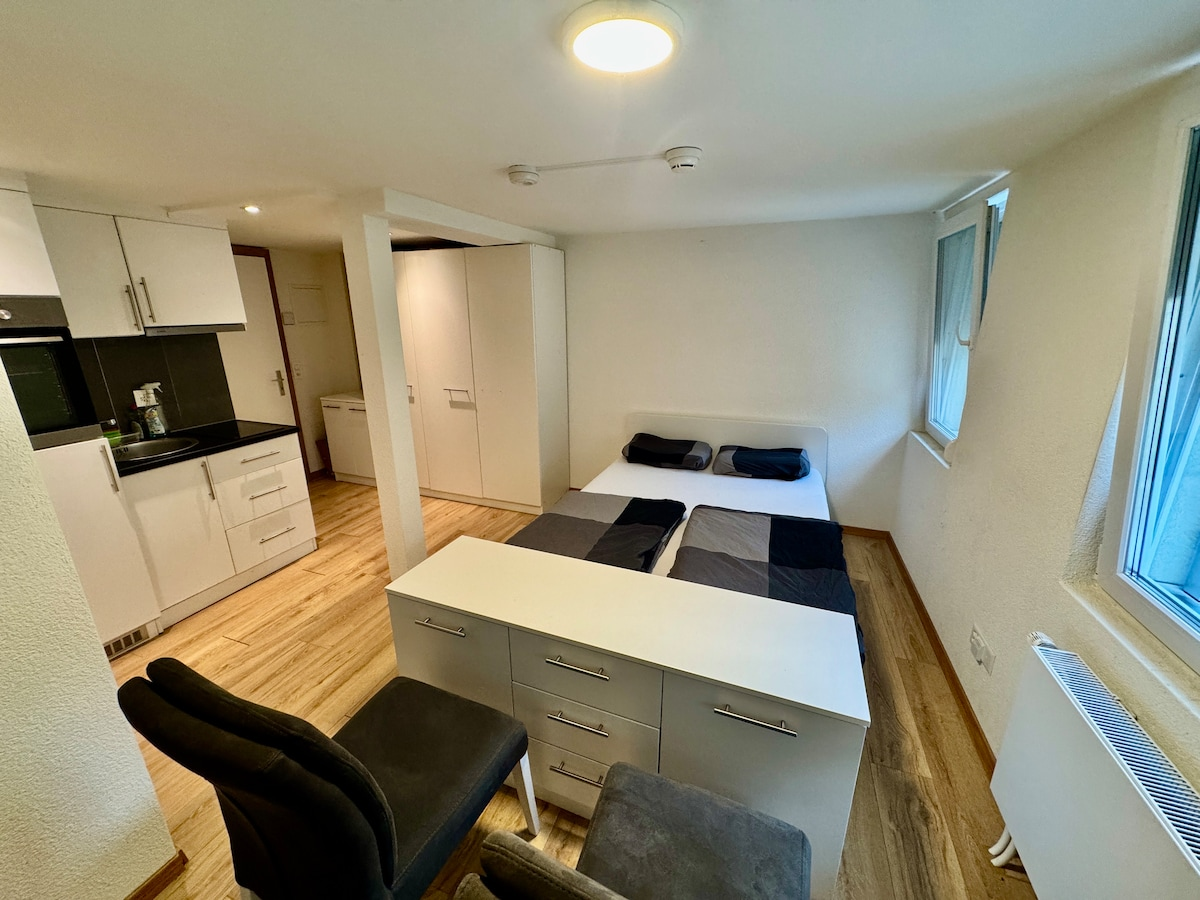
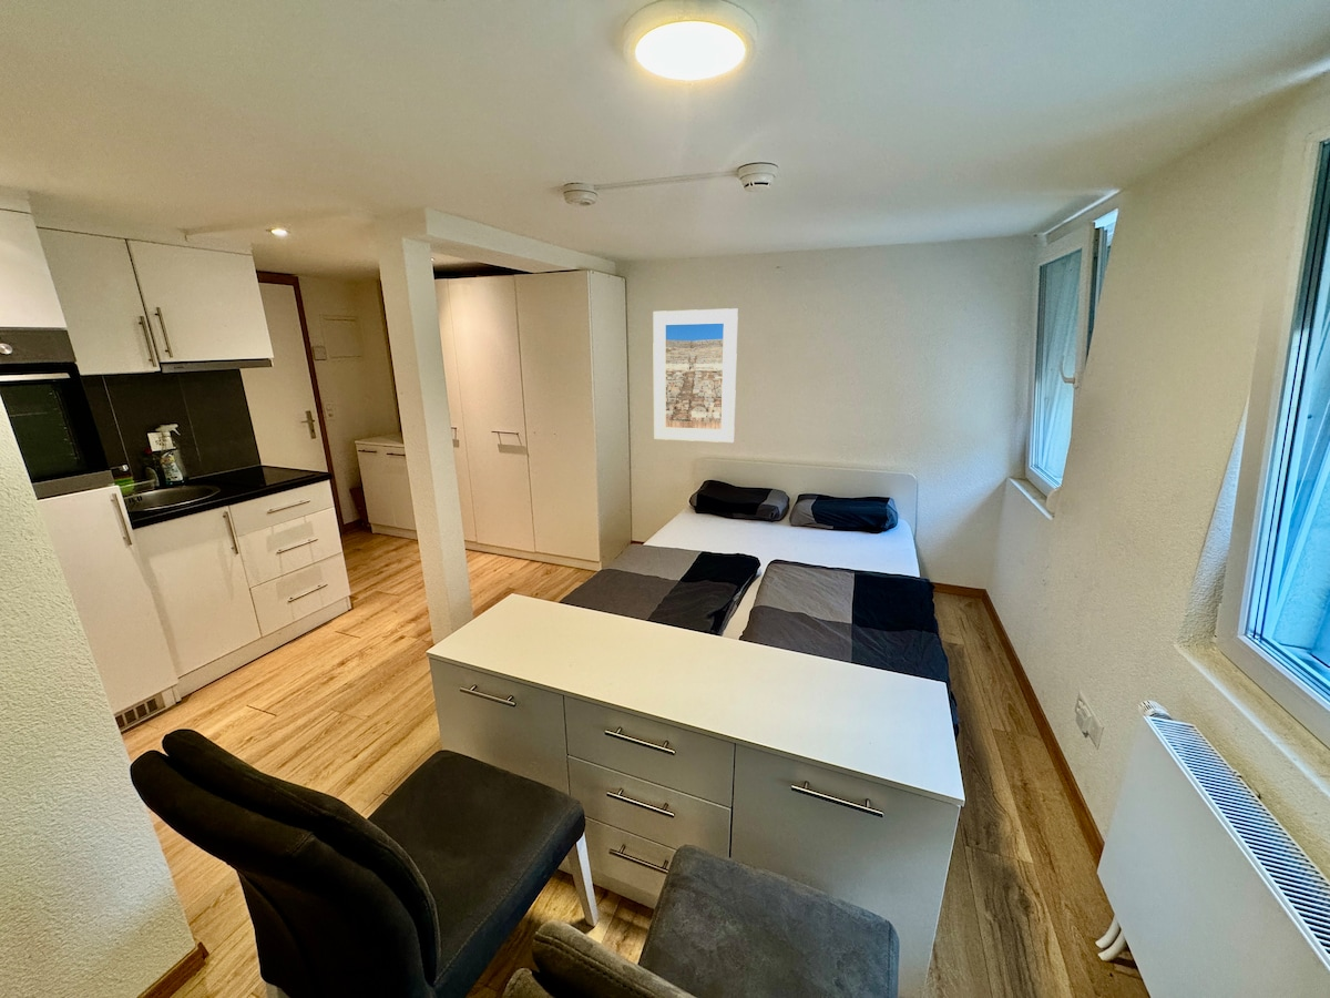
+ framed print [652,307,739,444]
